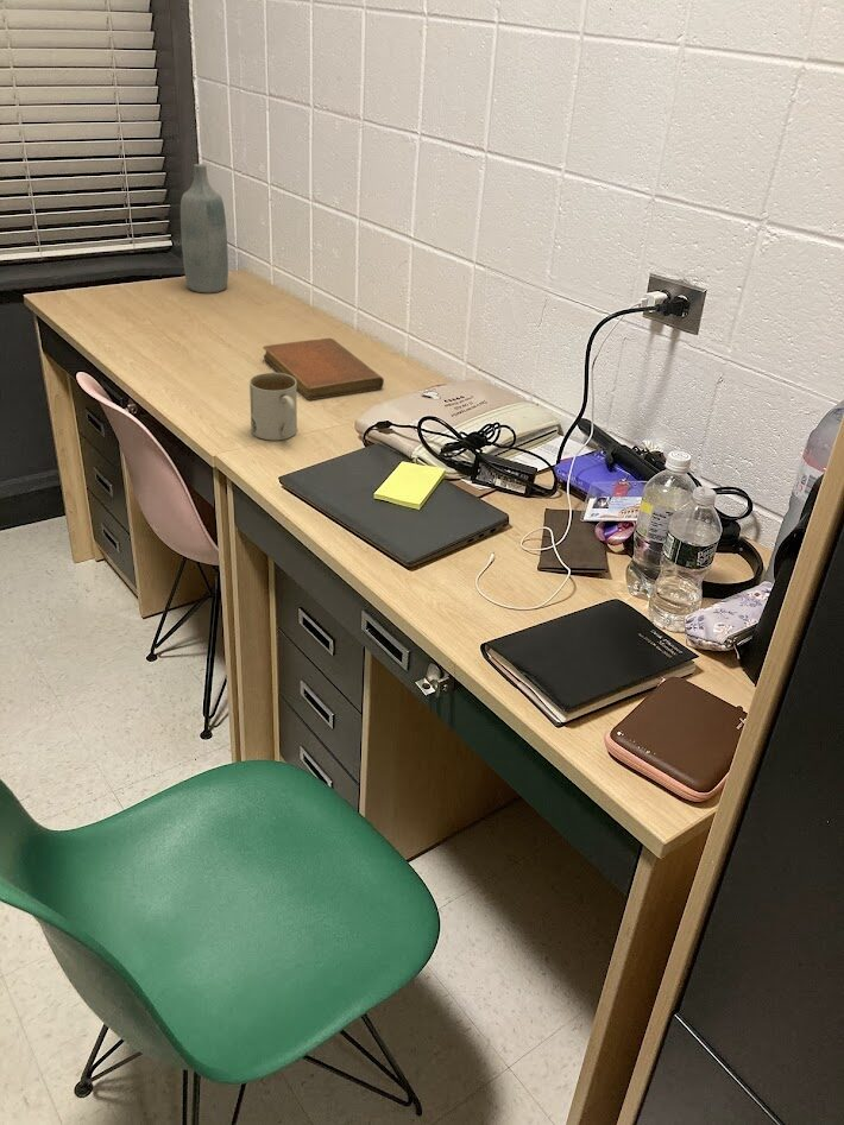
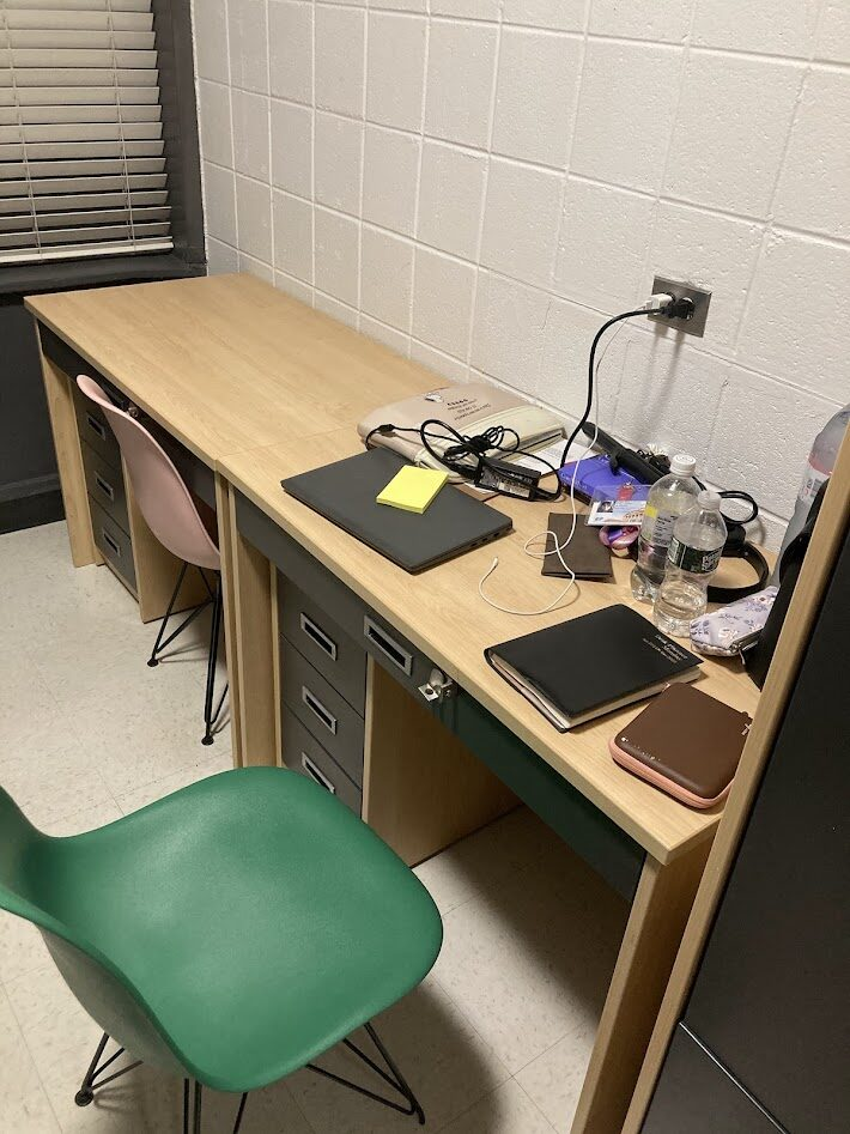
- mug [248,372,298,441]
- bottle [179,163,229,293]
- notebook [262,337,385,402]
